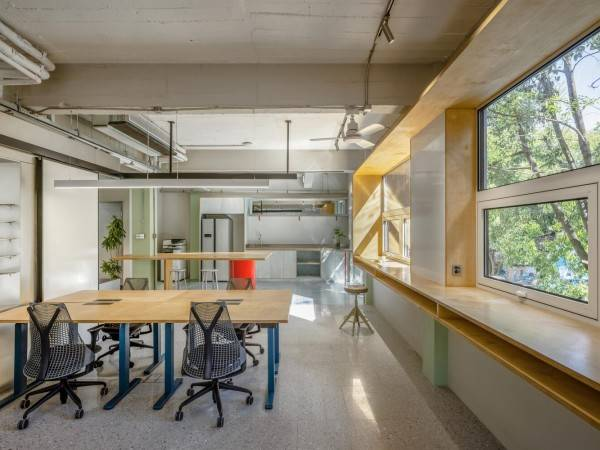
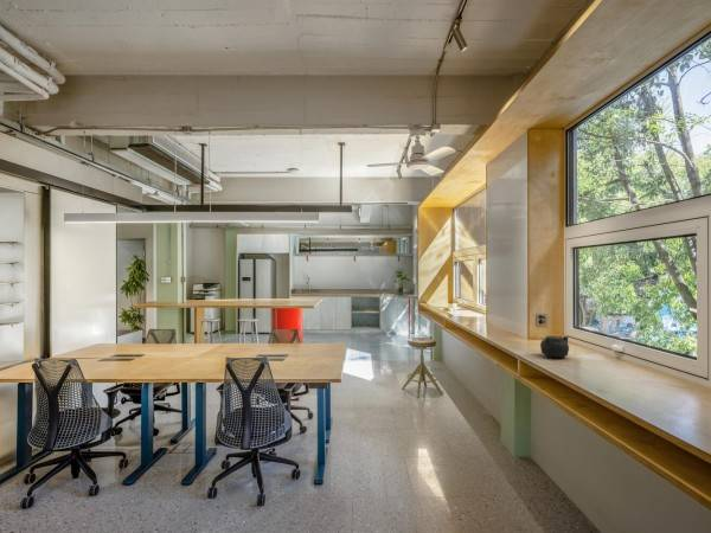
+ teapot [539,335,570,360]
